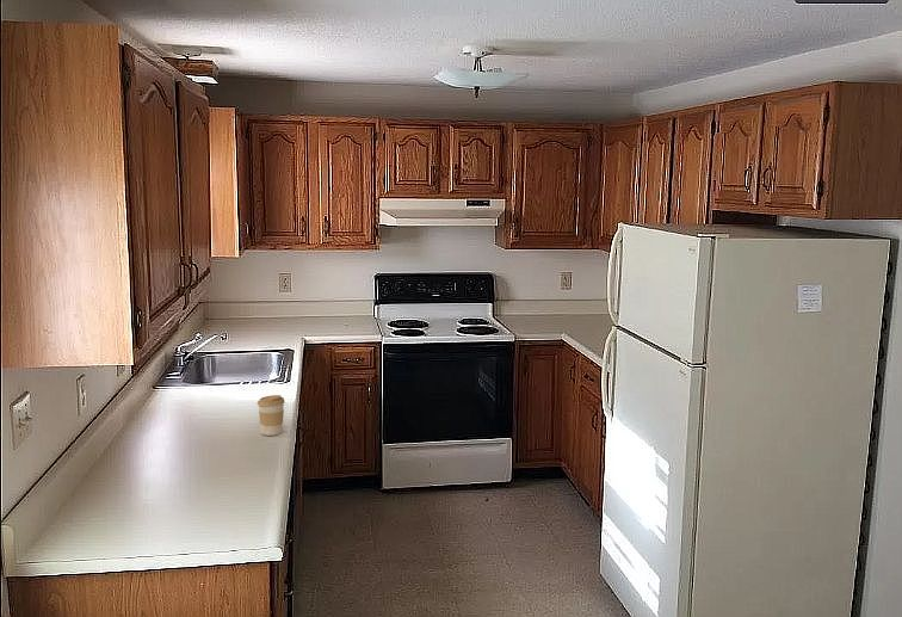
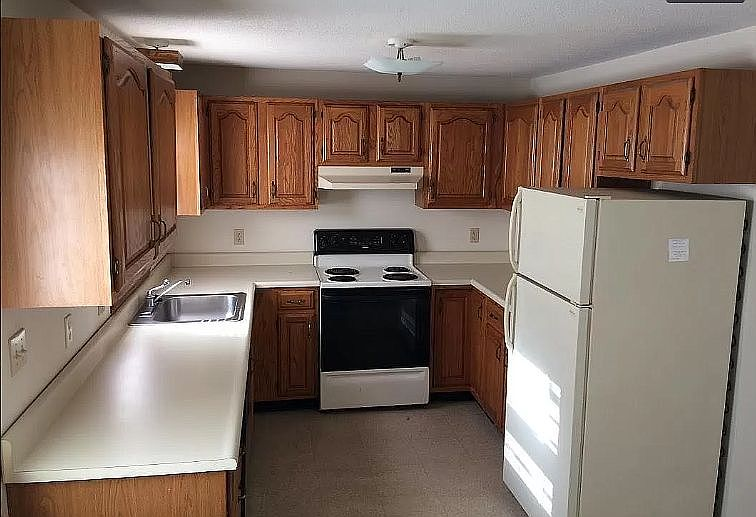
- coffee cup [257,394,286,437]
